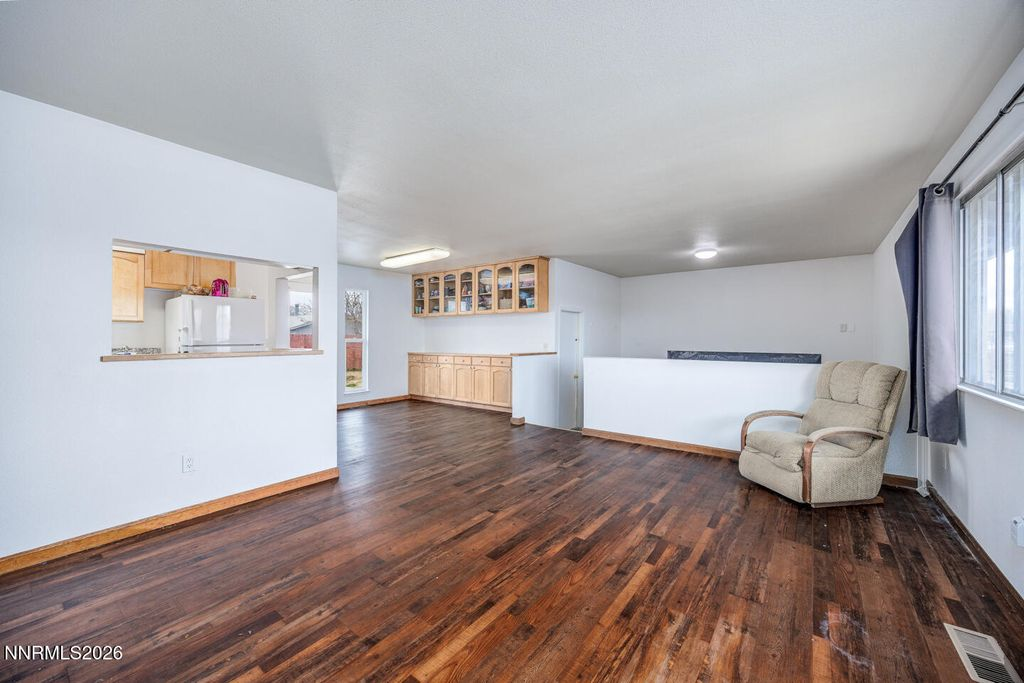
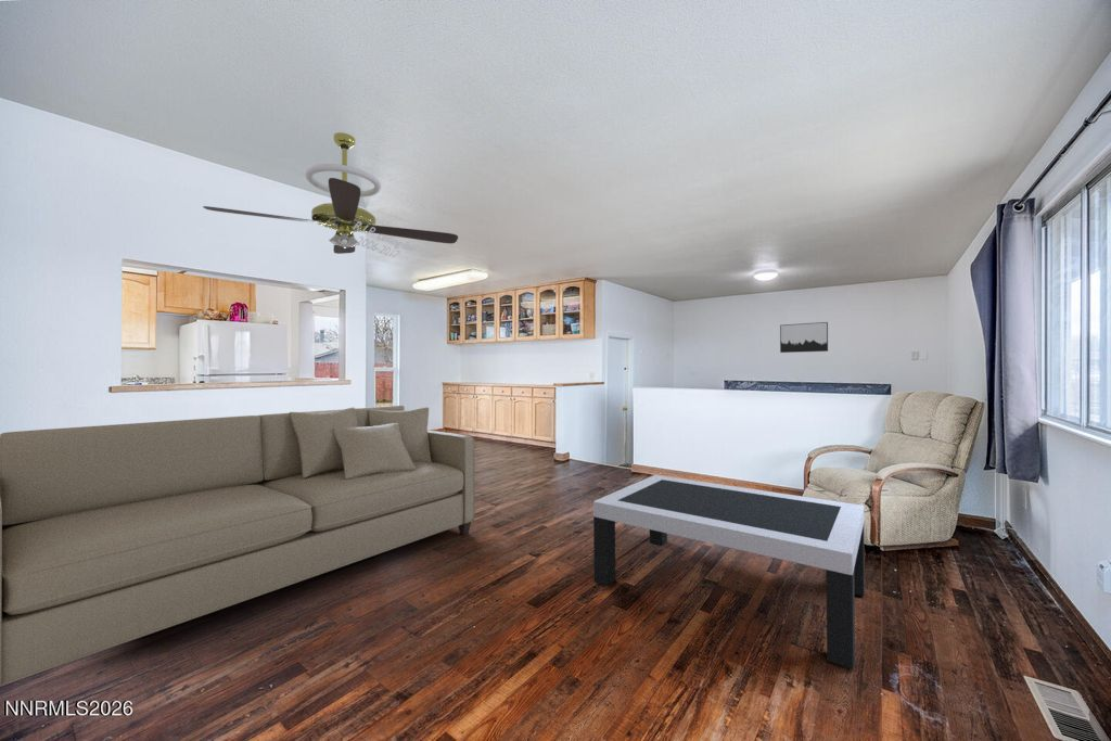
+ sofa [0,405,476,688]
+ wall art [779,321,829,354]
+ coffee table [592,474,866,669]
+ ceiling fan [202,131,459,258]
